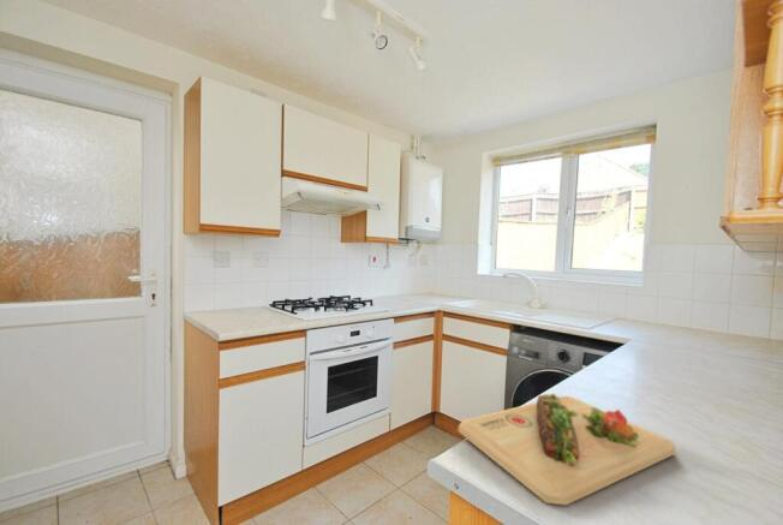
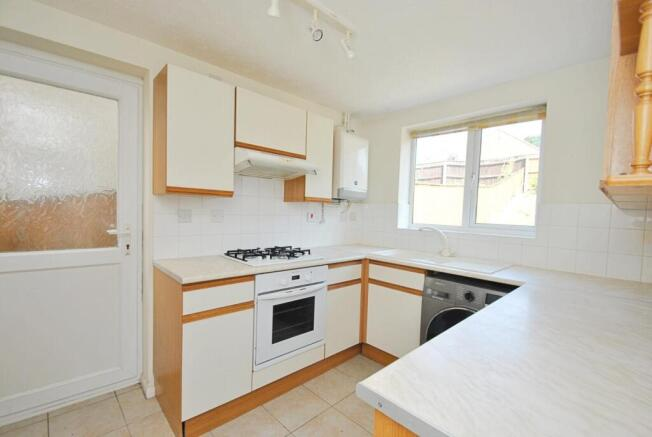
- cutting board [458,393,676,507]
